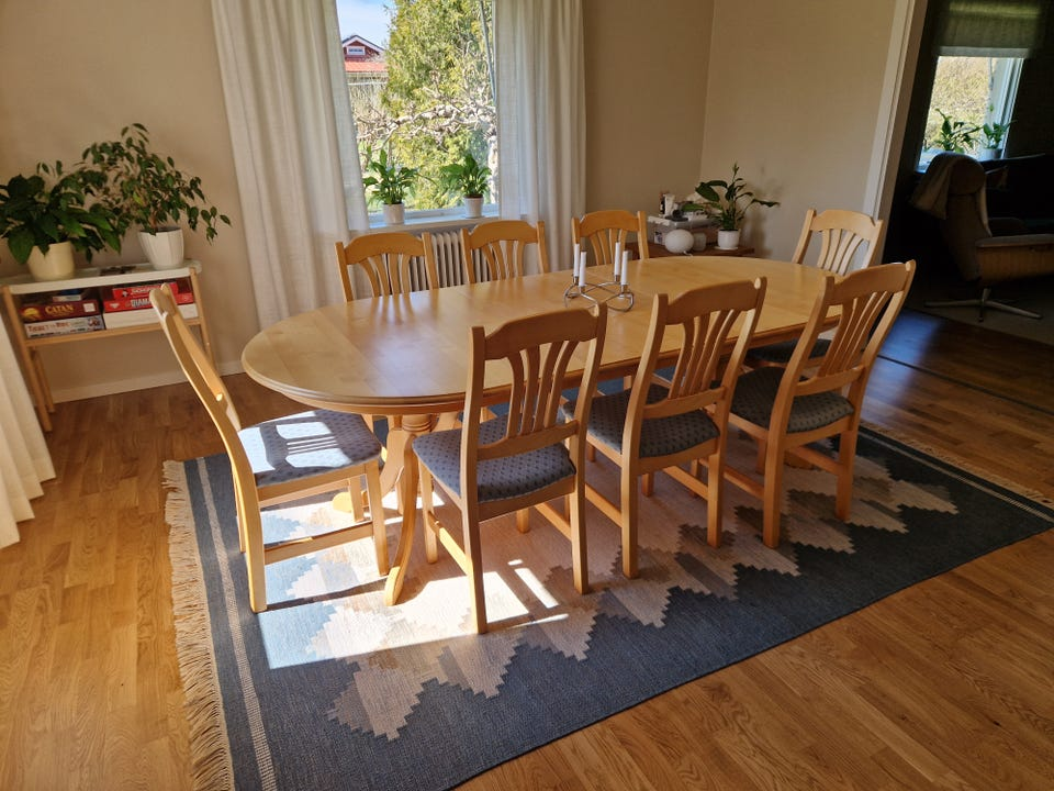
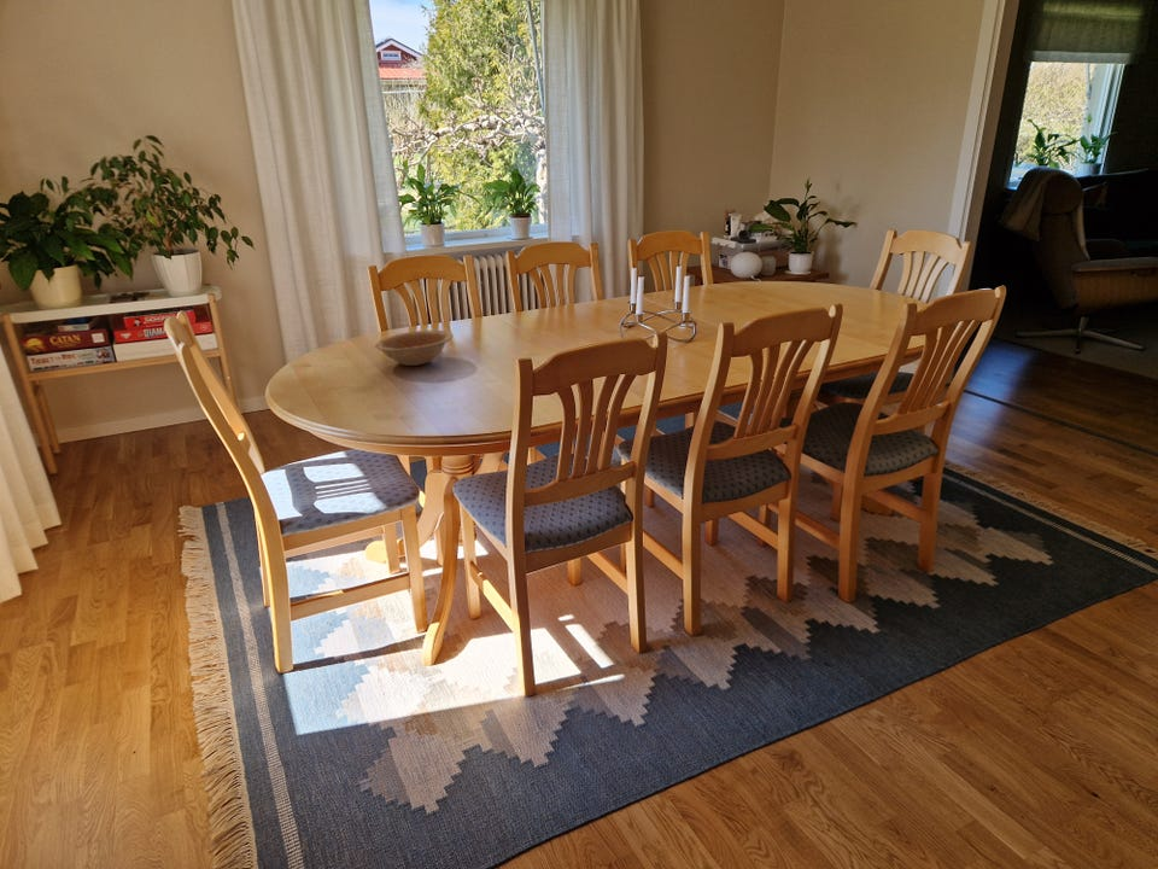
+ bowl [374,329,455,367]
